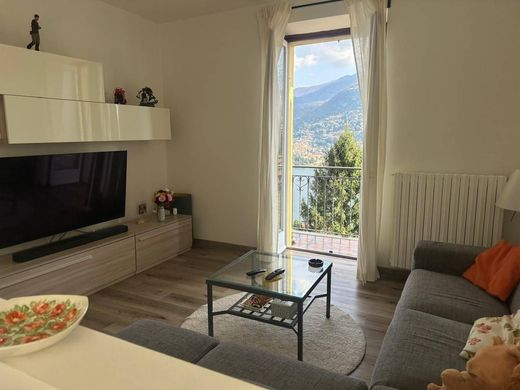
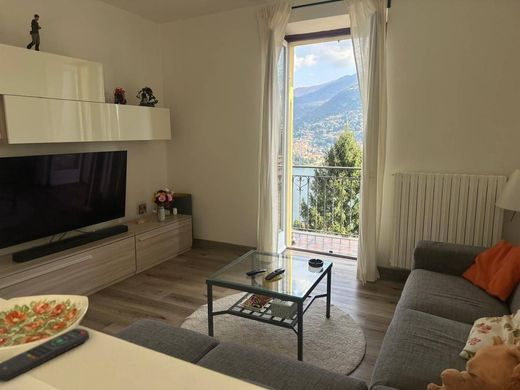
+ remote control [0,327,90,383]
